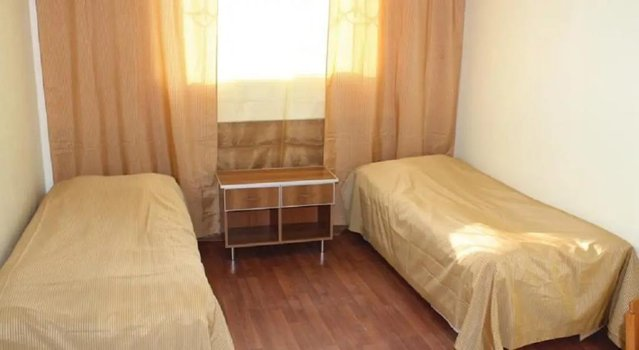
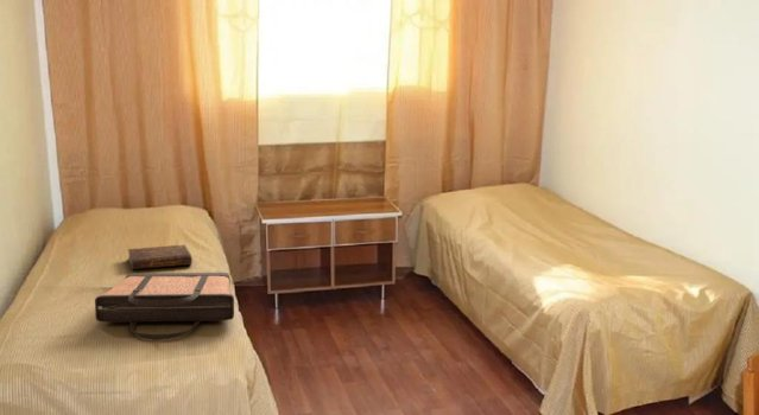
+ book [127,243,194,270]
+ shopping bag [94,272,235,340]
